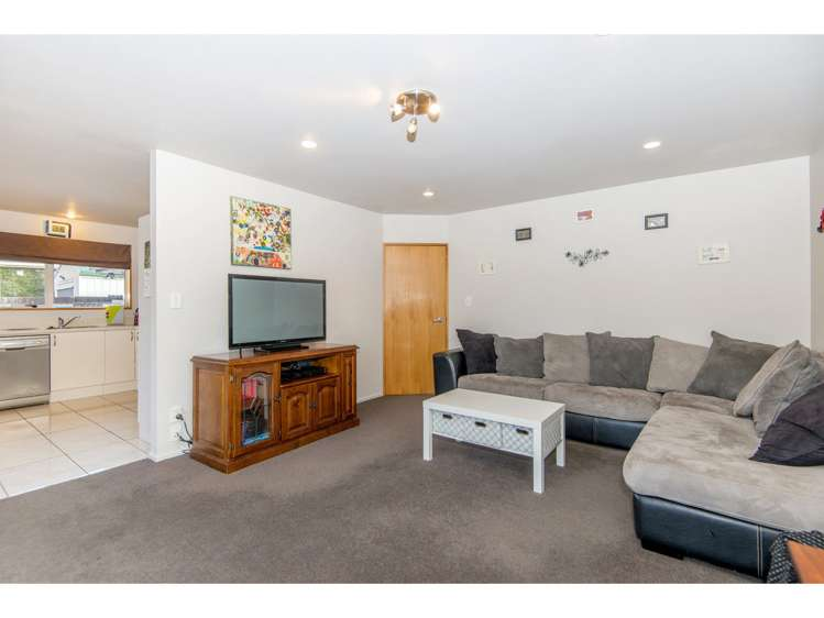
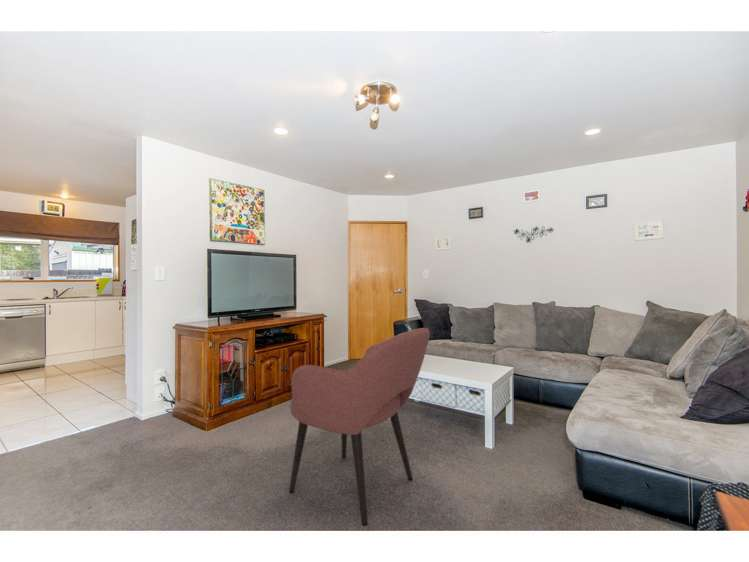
+ armchair [288,327,431,527]
